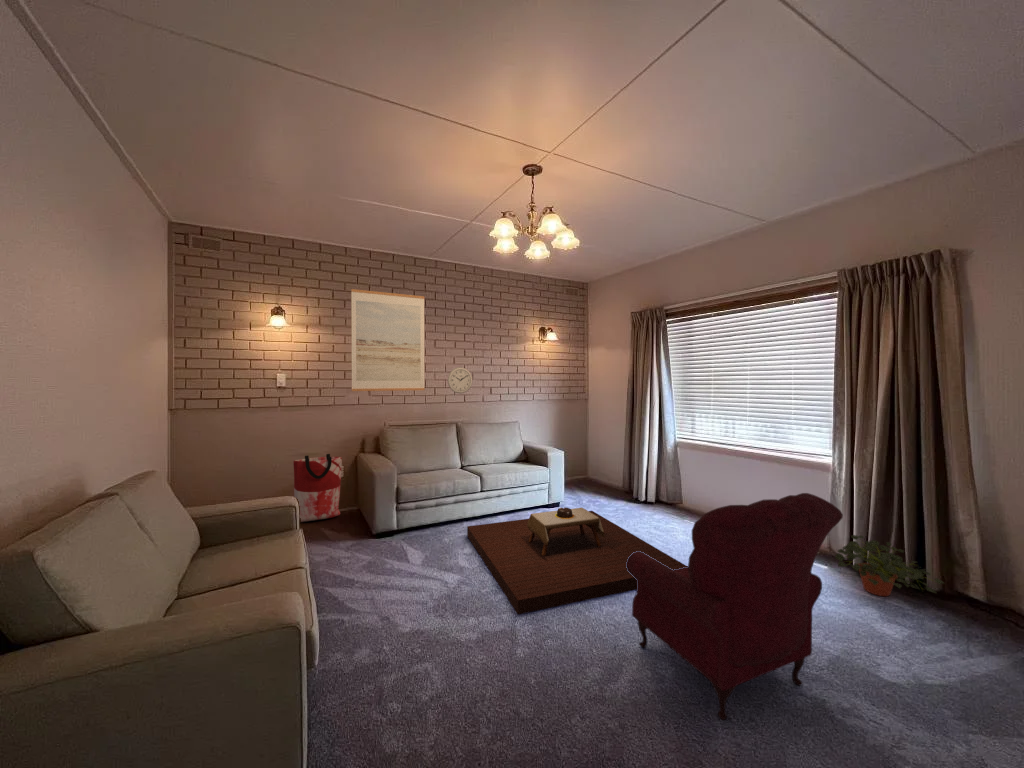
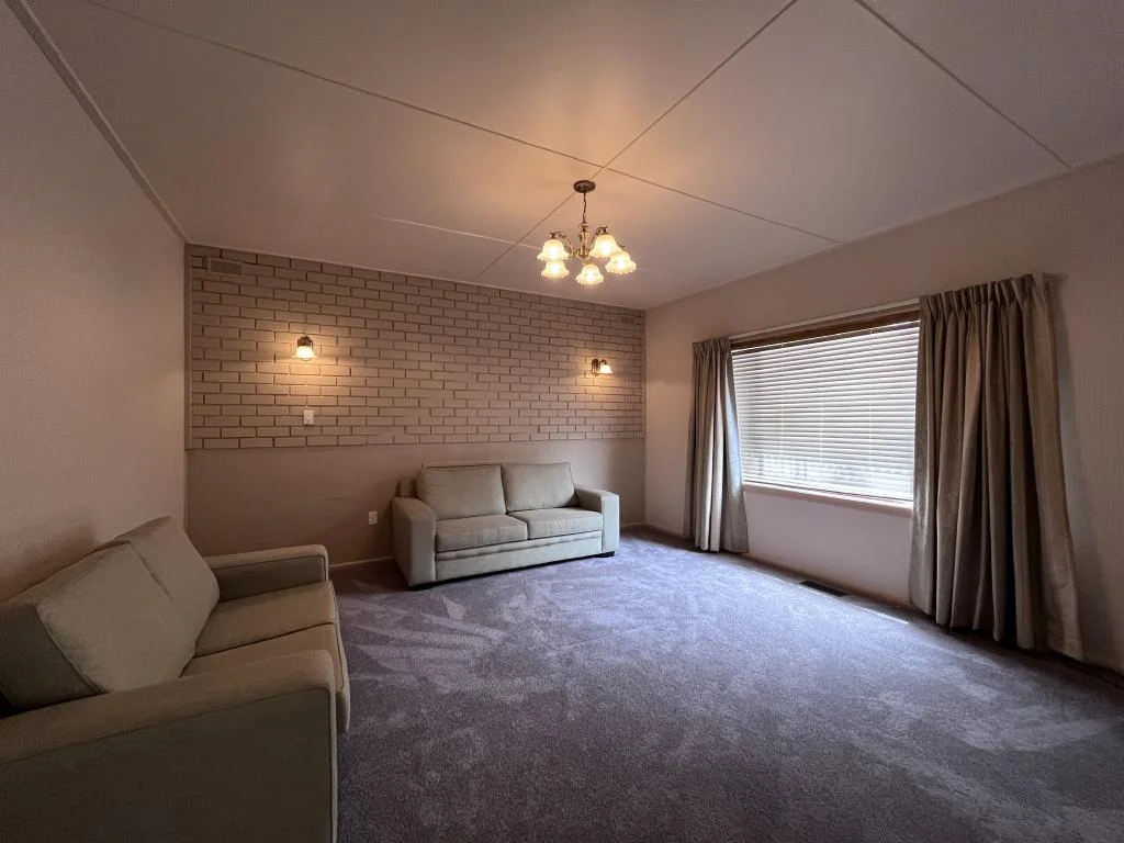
- bag [292,453,343,523]
- wall art [350,288,426,392]
- potted plant [834,534,946,597]
- armchair [626,492,844,721]
- coffee table [466,506,688,615]
- wall clock [447,366,473,394]
